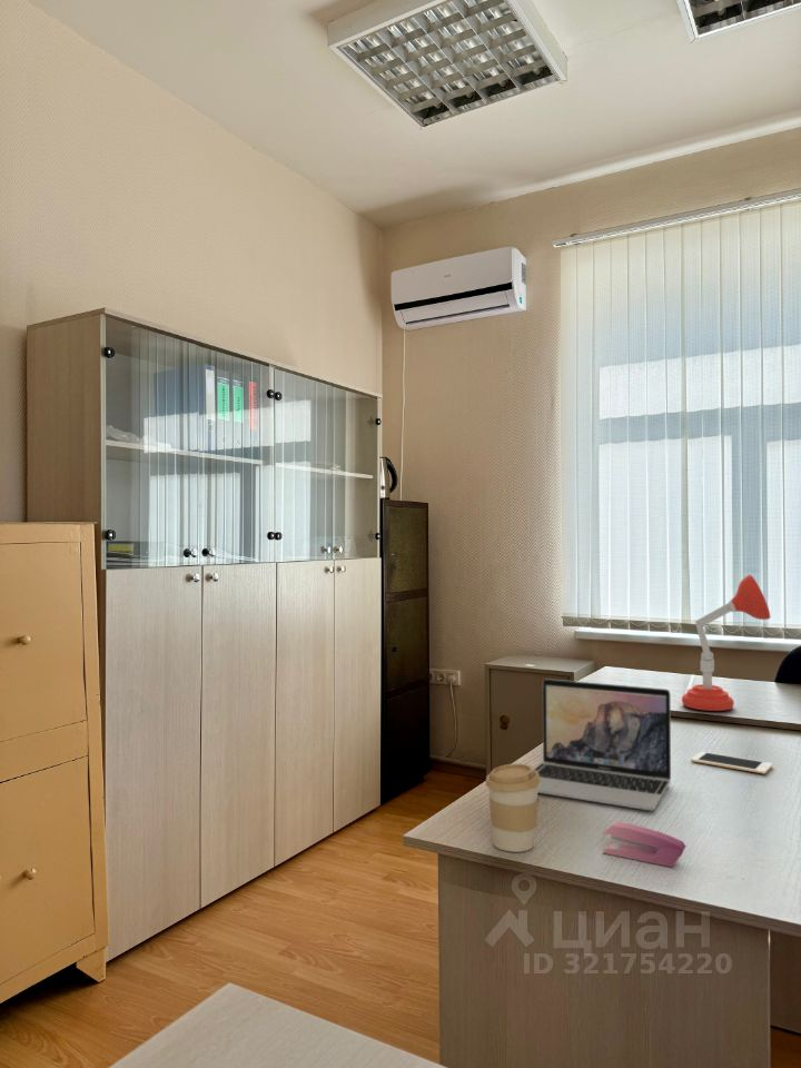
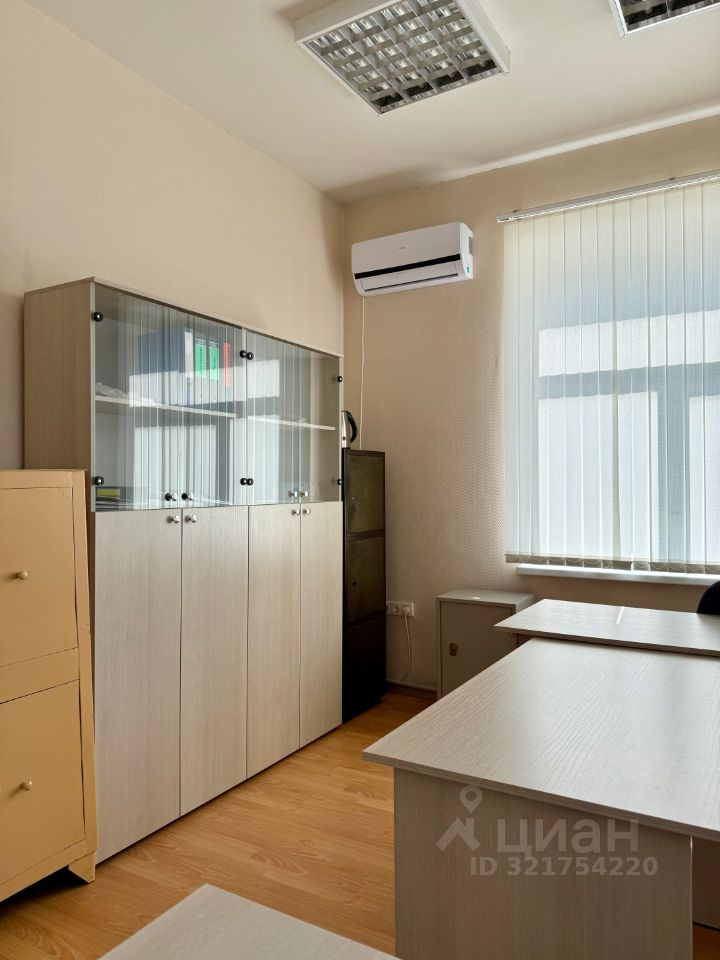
- coffee cup [485,763,541,853]
- laptop [533,678,672,811]
- desk lamp [681,574,771,712]
- cell phone [690,751,773,775]
- stapler [601,821,688,868]
